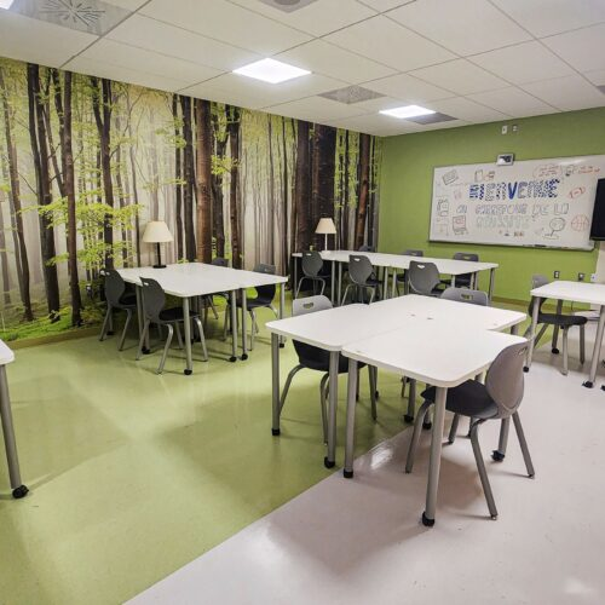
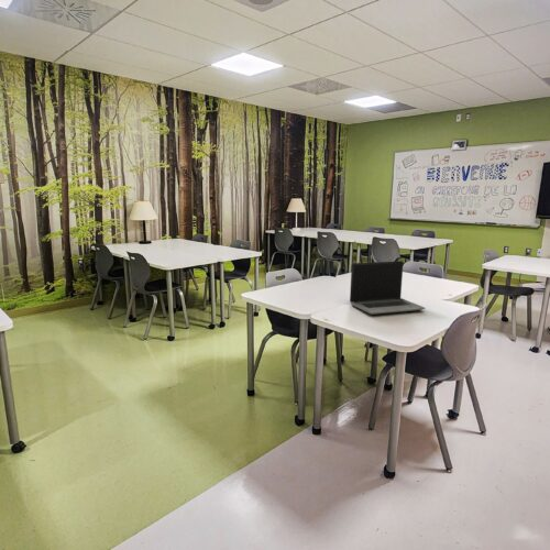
+ laptop computer [349,260,427,316]
